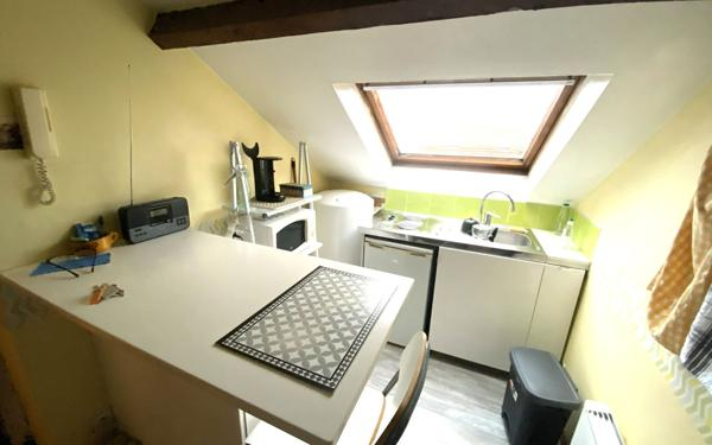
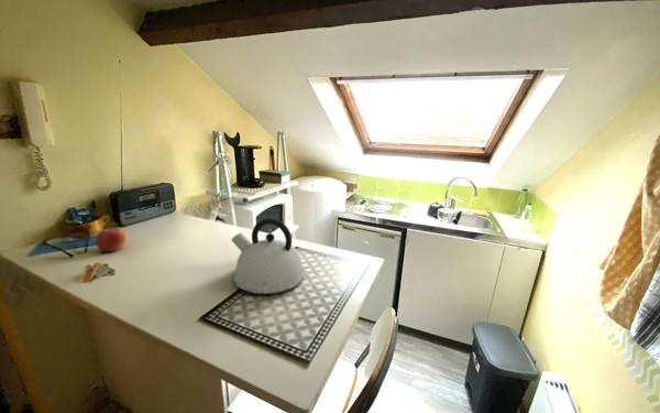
+ kettle [231,217,305,295]
+ apple [95,228,128,253]
